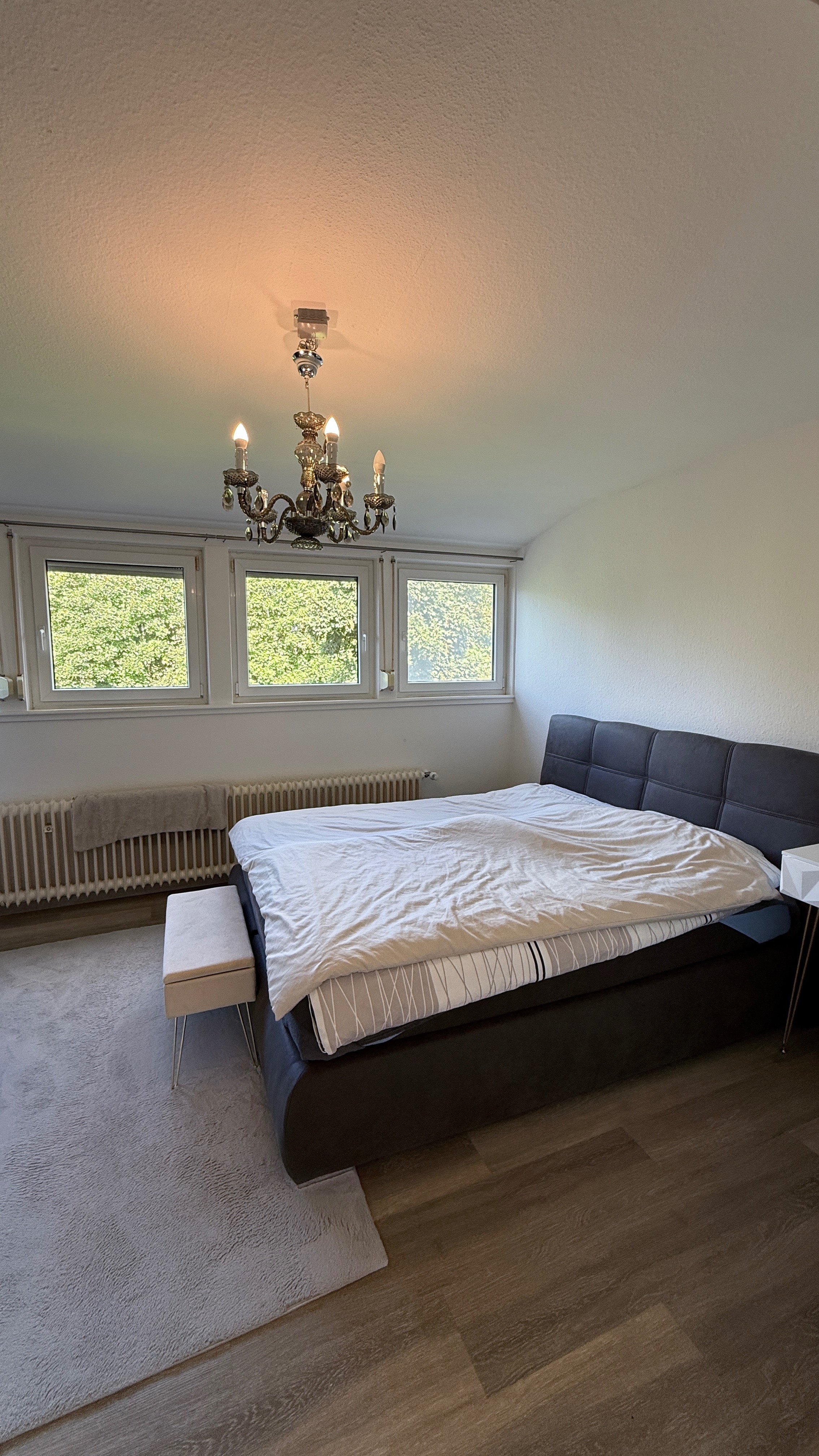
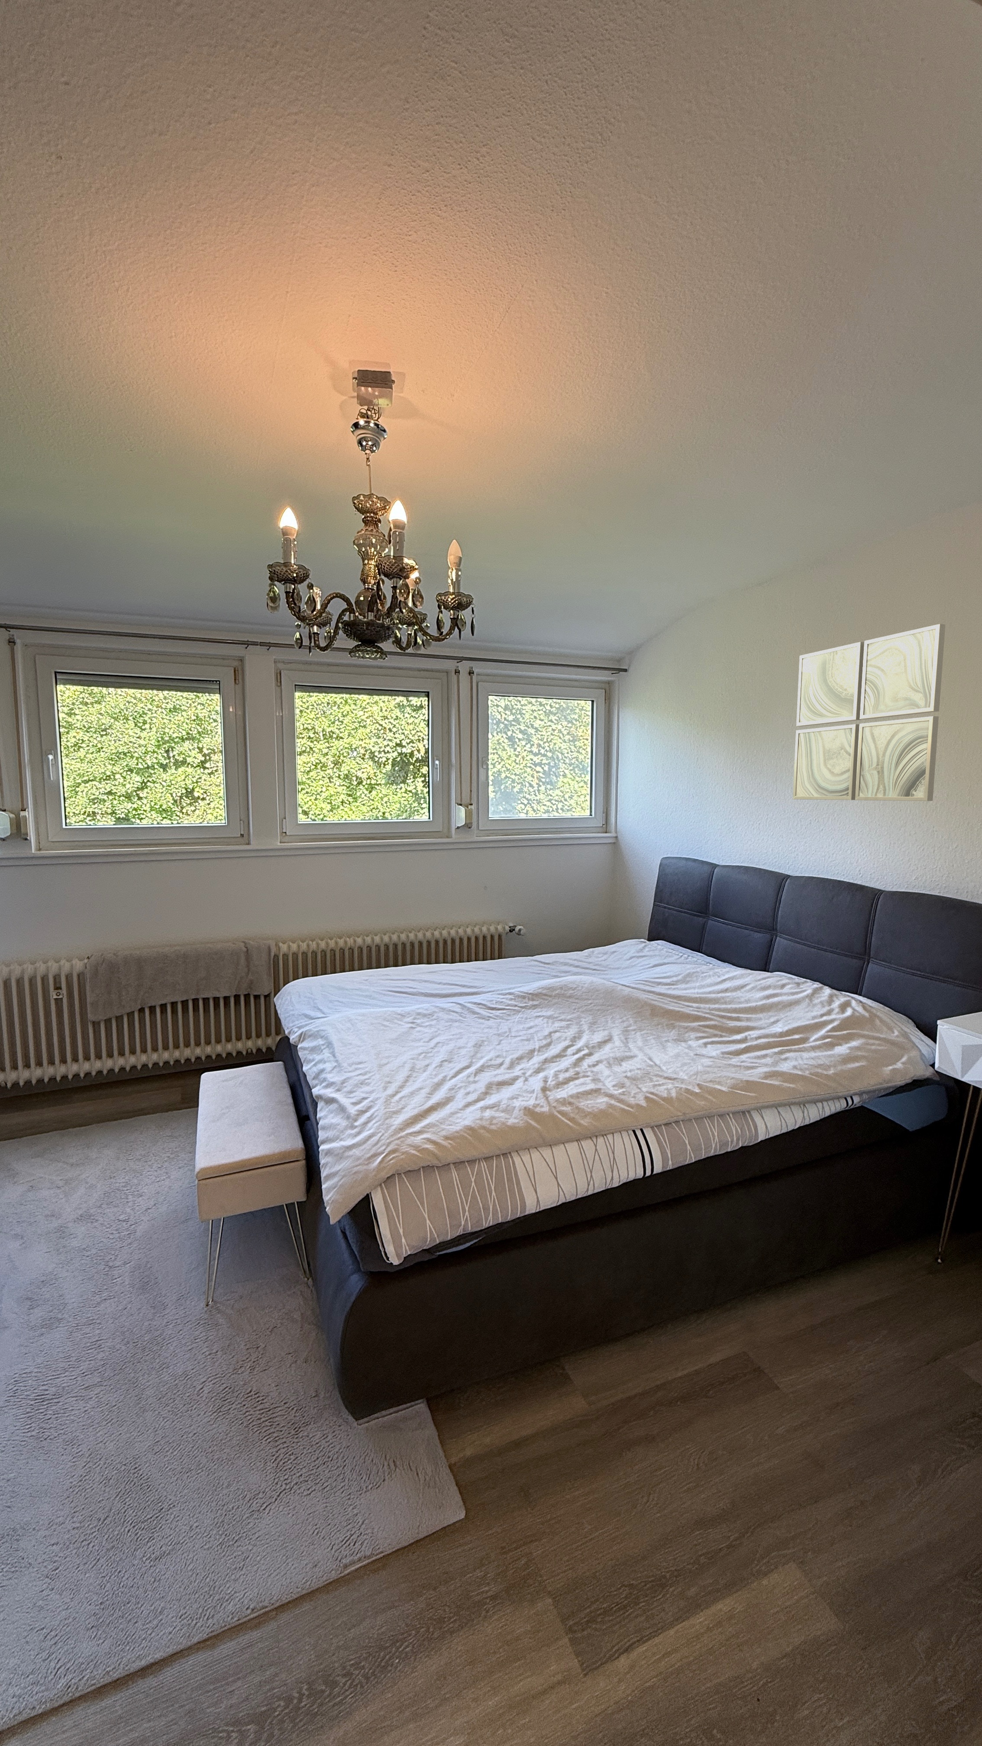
+ wall art [793,624,946,801]
